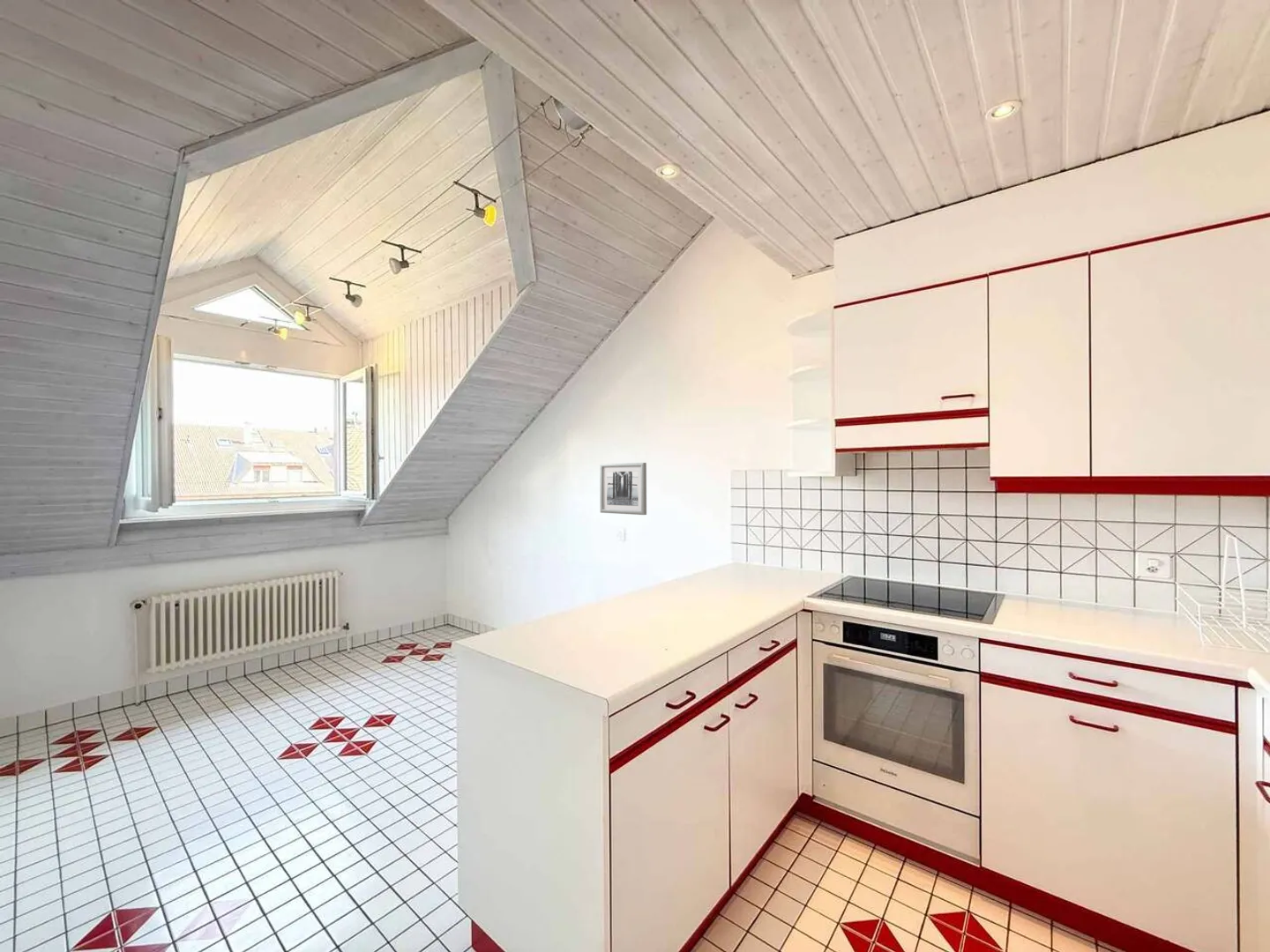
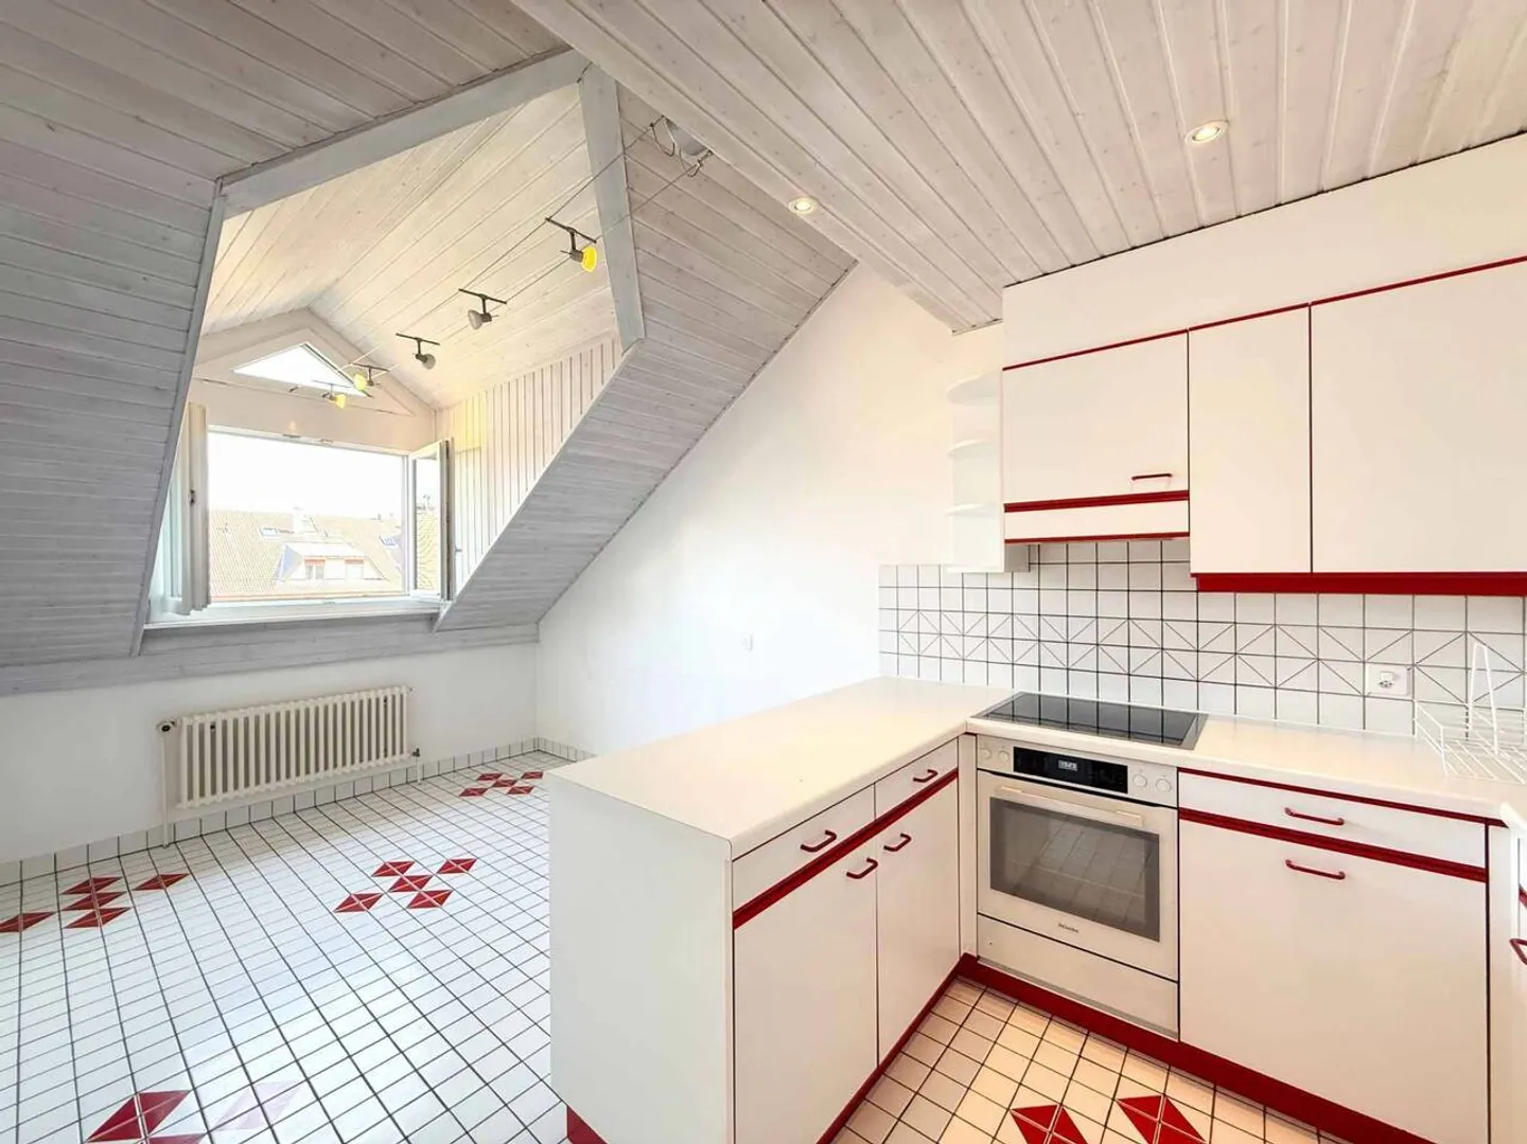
- wall art [599,462,647,516]
